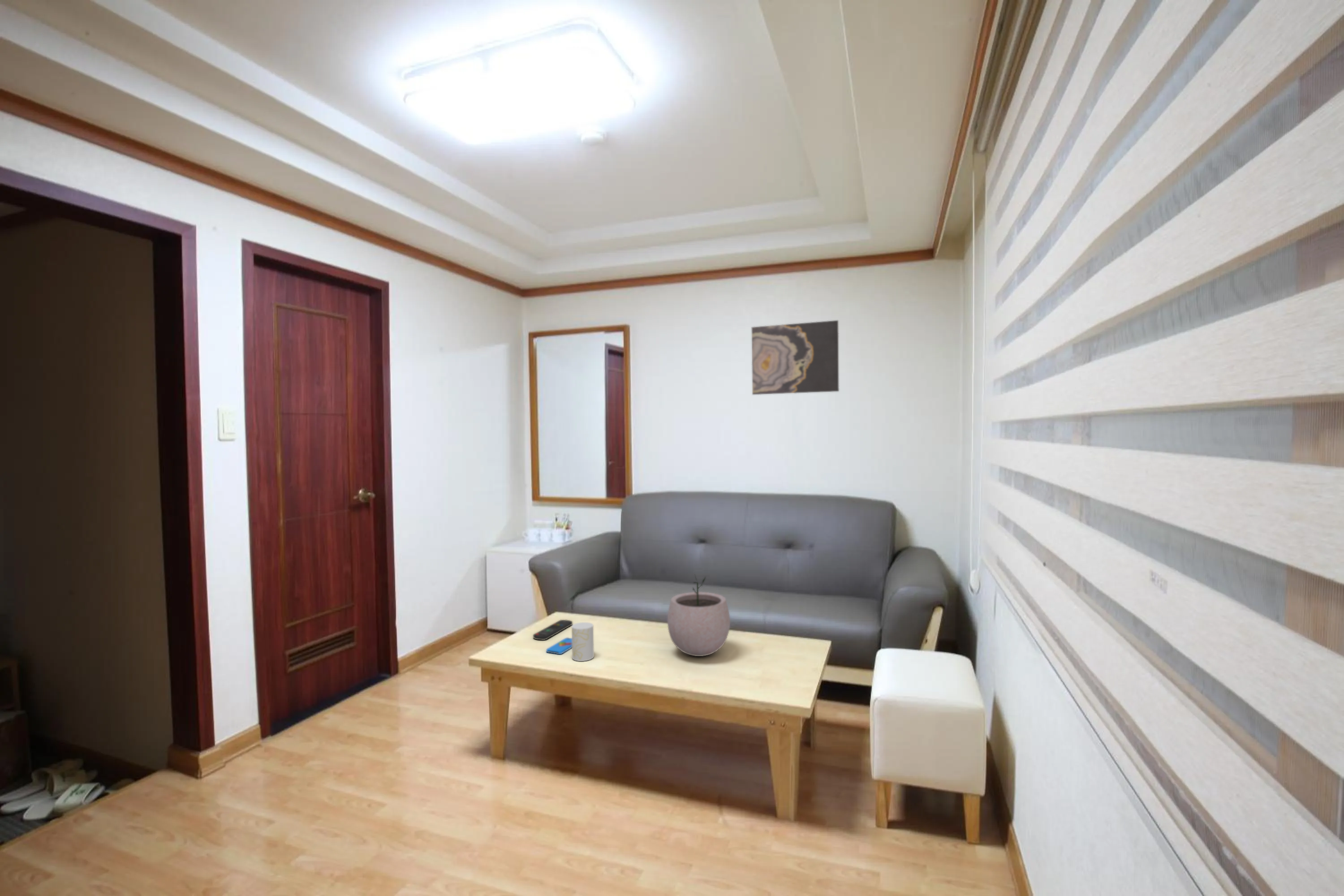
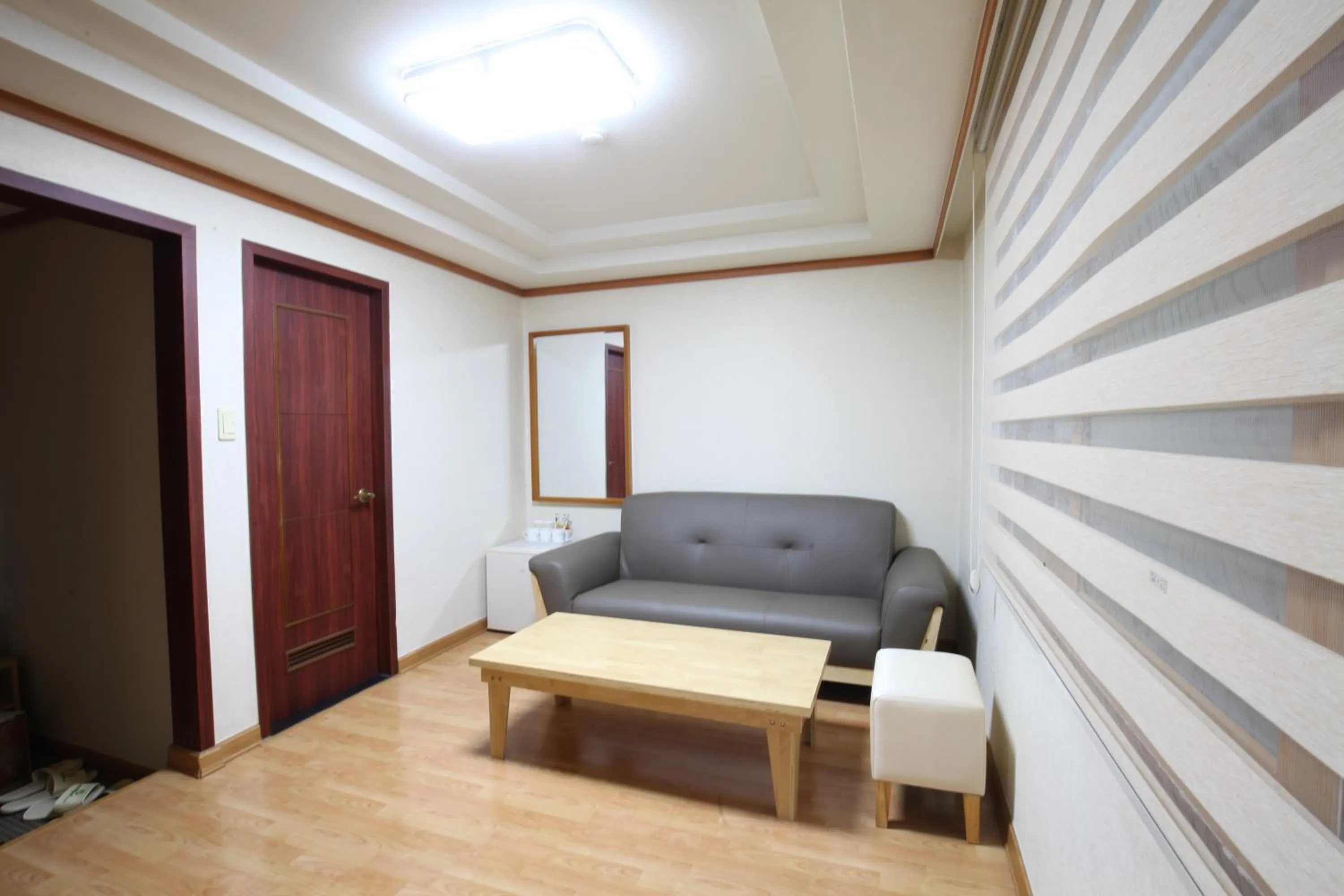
- smartphone [546,637,572,655]
- remote control [533,619,573,641]
- plant pot [667,574,731,657]
- wall art [751,320,840,395]
- cup [571,622,594,662]
